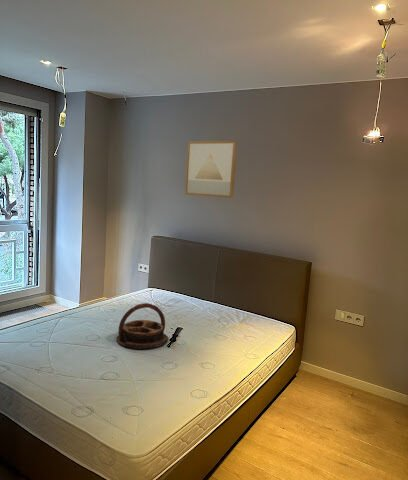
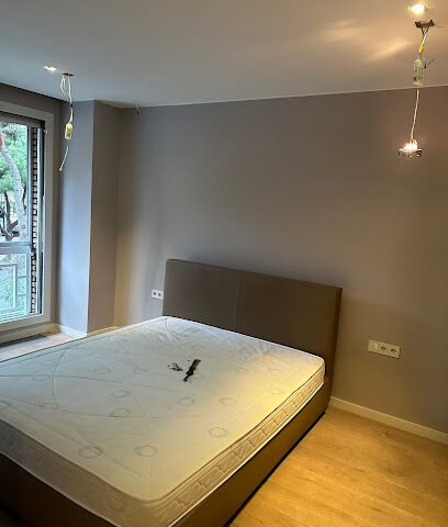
- wall art [184,140,238,199]
- serving tray [115,302,169,350]
